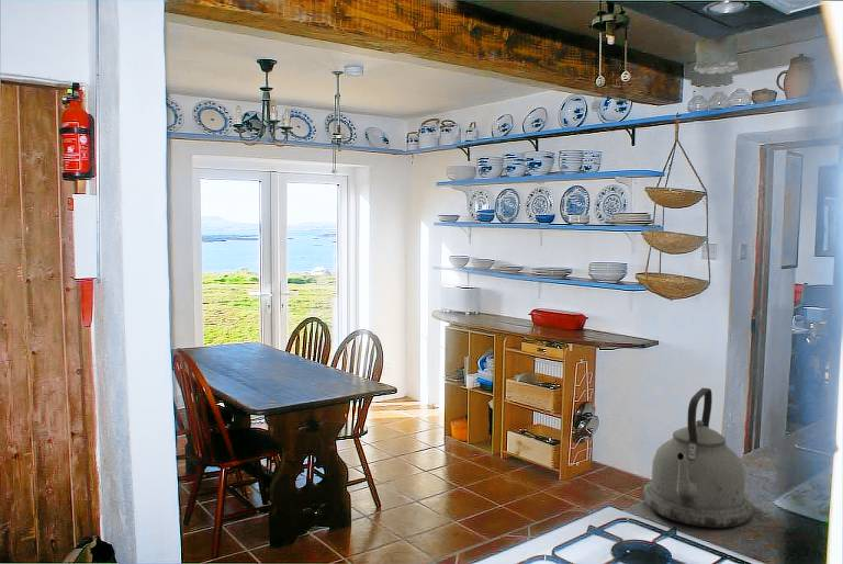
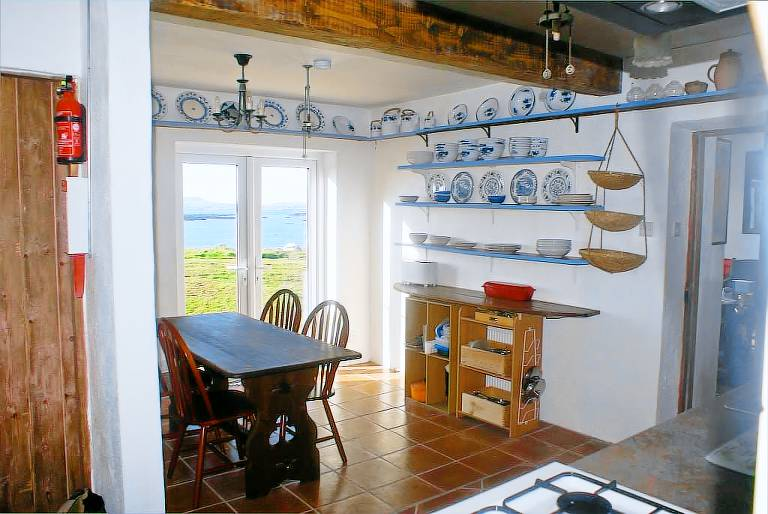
- kettle [641,387,754,529]
